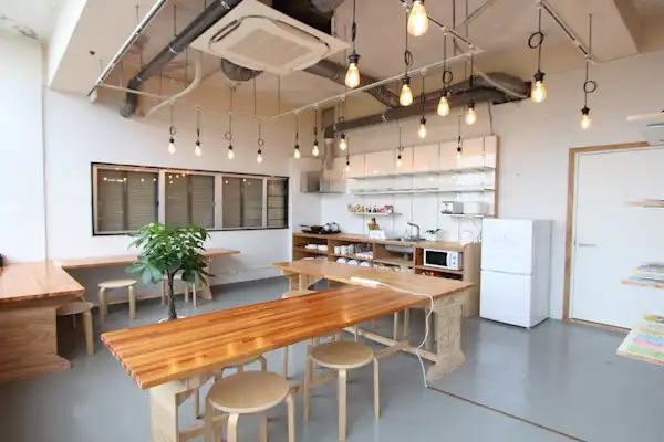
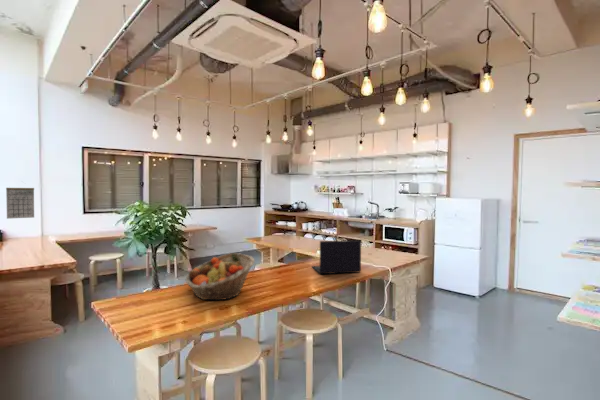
+ calendar [5,181,35,220]
+ laptop [311,239,362,275]
+ fruit basket [185,252,256,301]
